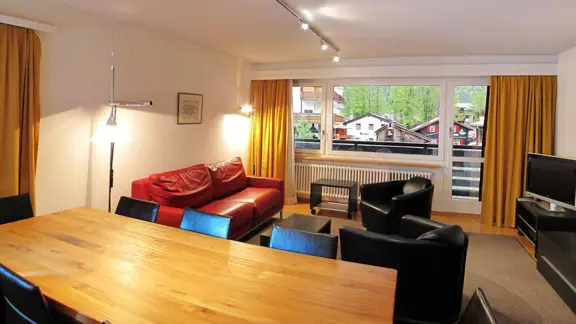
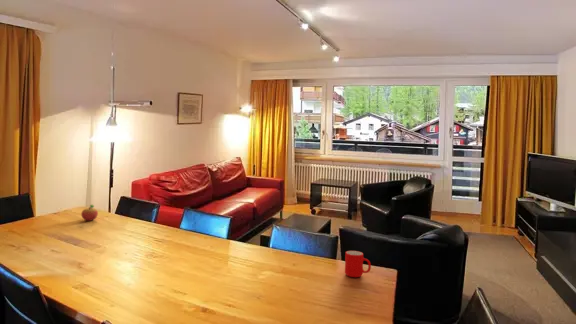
+ cup [344,250,372,278]
+ fruit [80,204,99,222]
